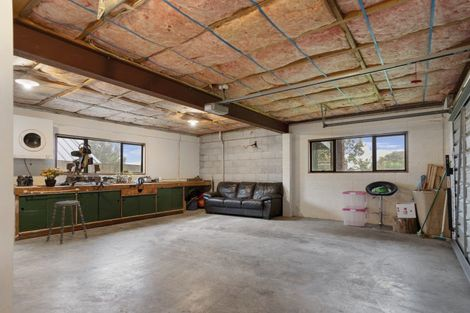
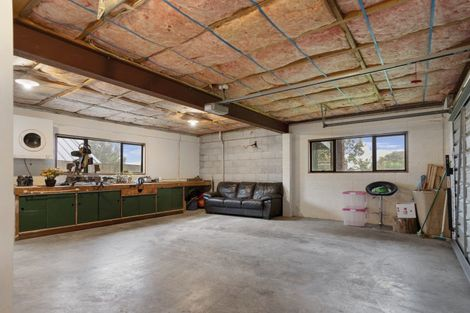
- stool [46,200,89,245]
